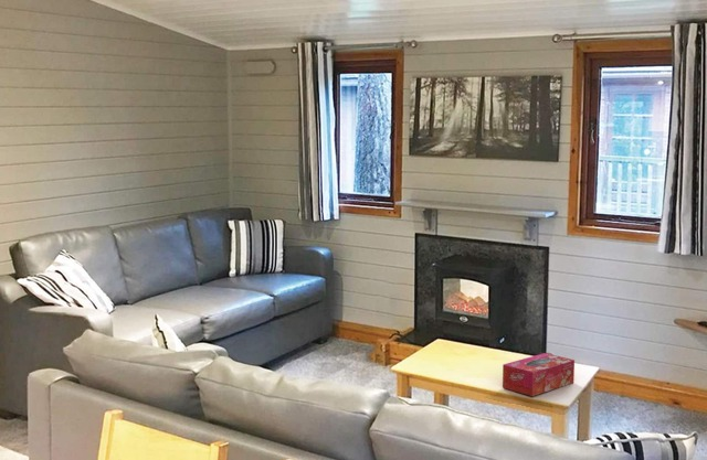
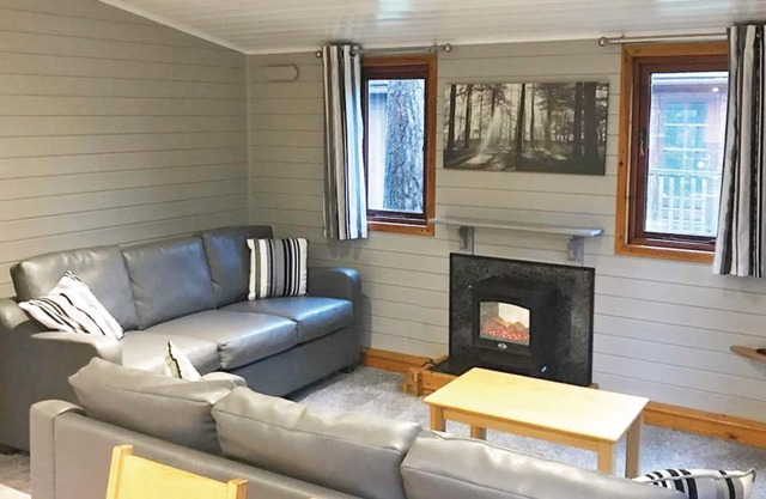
- tissue box [502,352,576,397]
